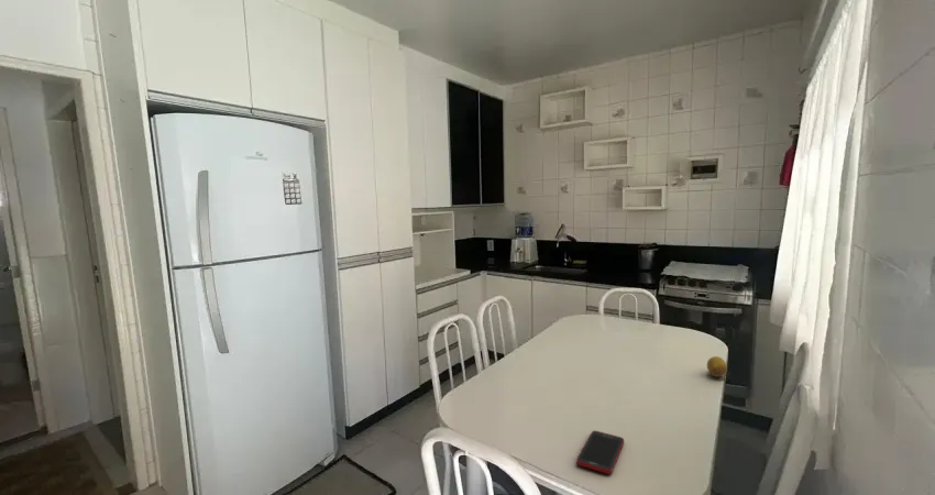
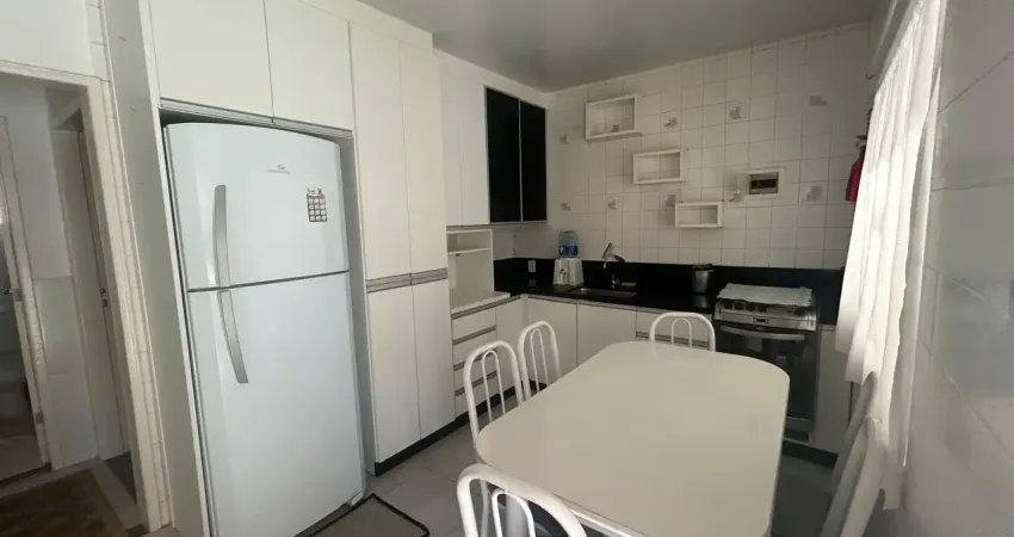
- cell phone [575,430,625,475]
- fruit [706,355,728,378]
